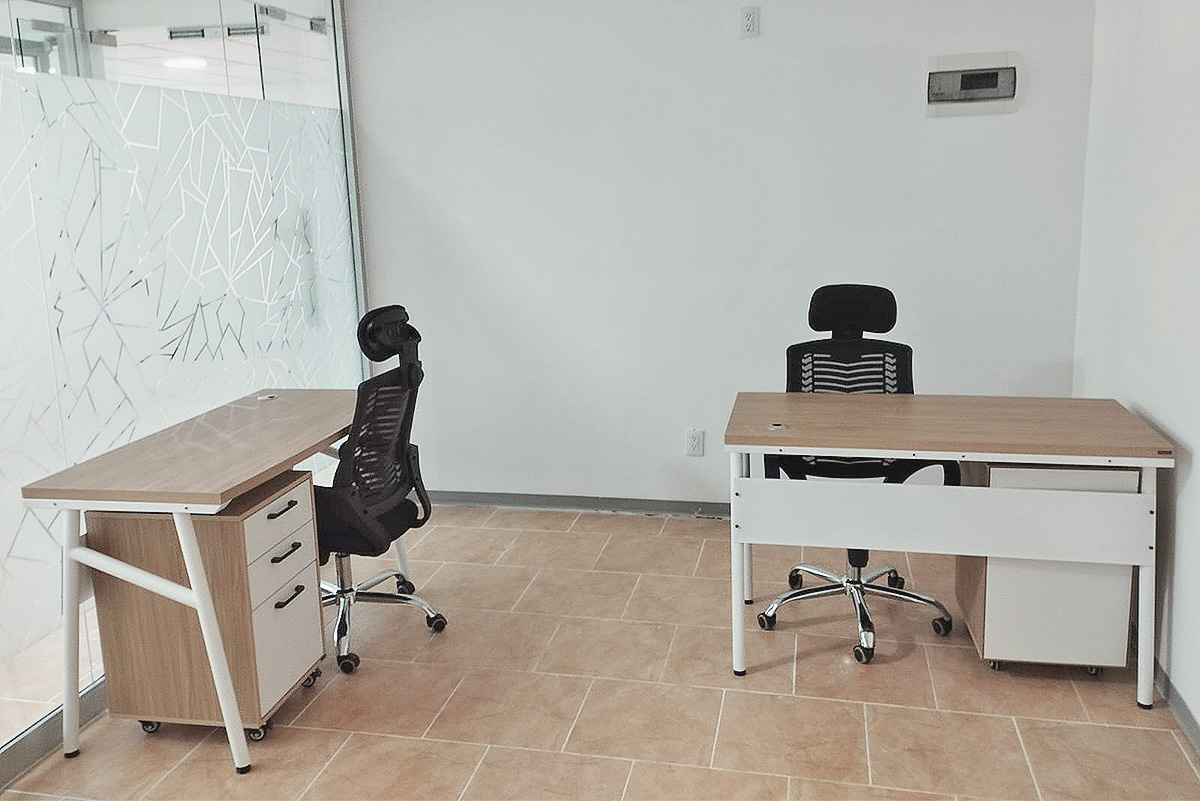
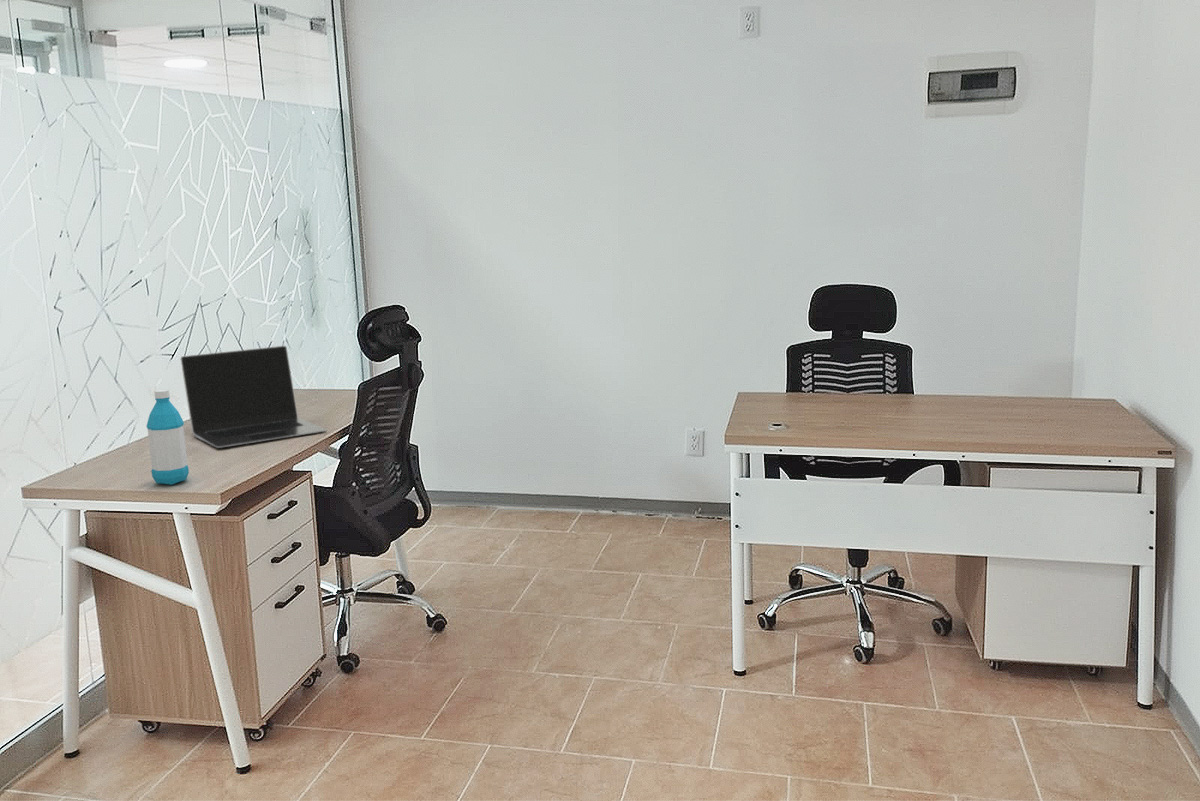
+ water bottle [146,389,190,486]
+ laptop [179,345,328,449]
